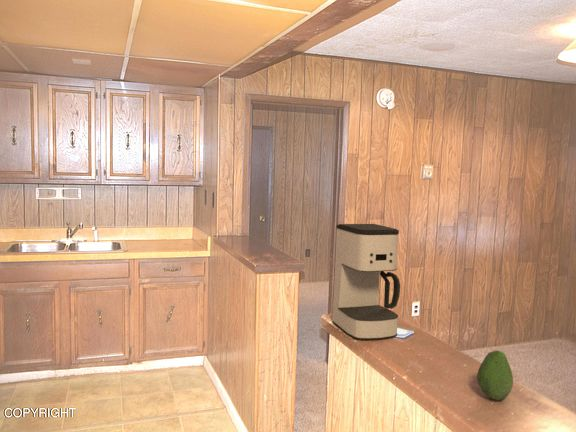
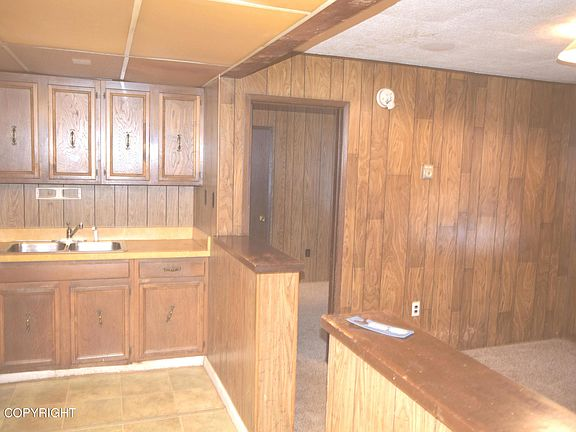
- coffee maker [331,223,401,341]
- fruit [476,349,514,401]
